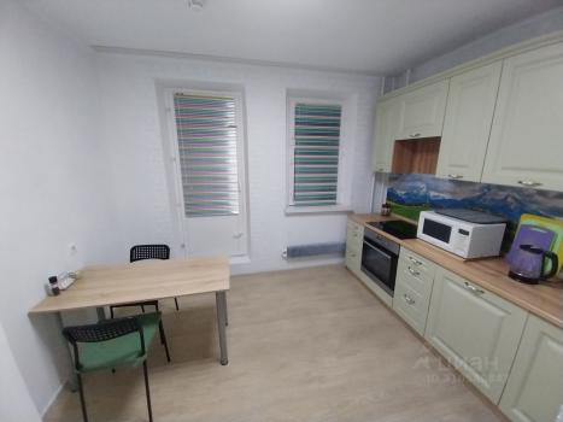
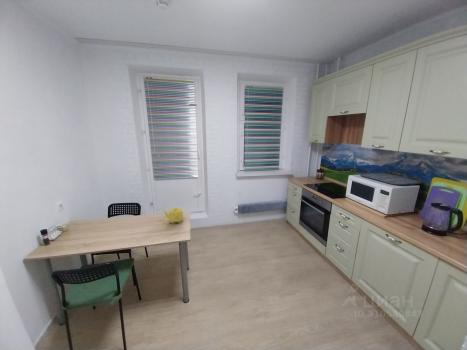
+ teapot [161,207,184,225]
